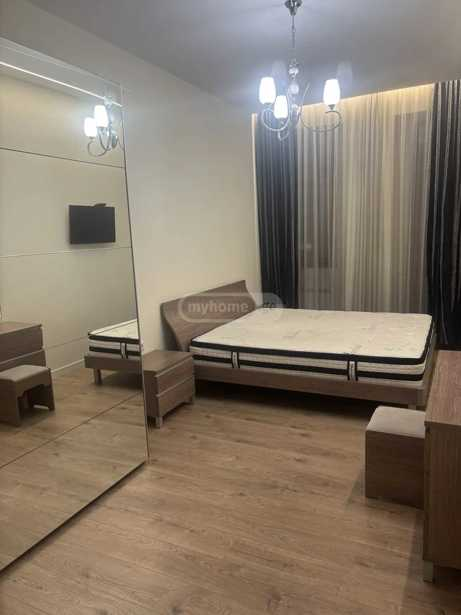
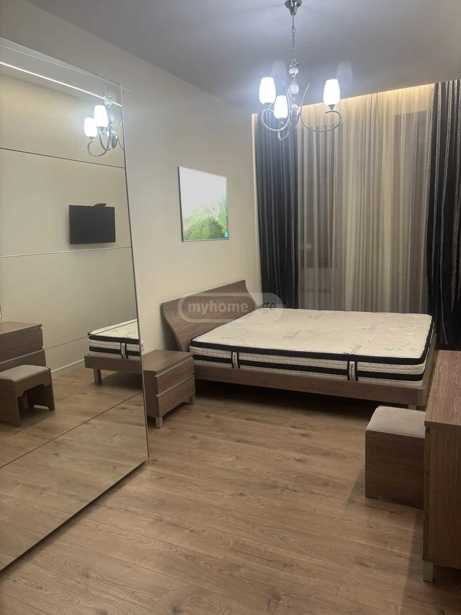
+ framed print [176,166,230,243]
